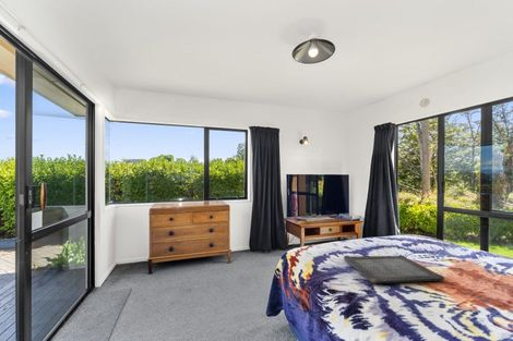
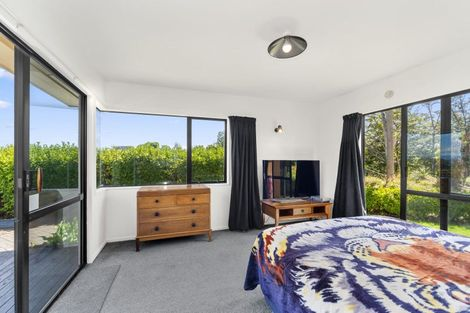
- serving tray [343,254,445,284]
